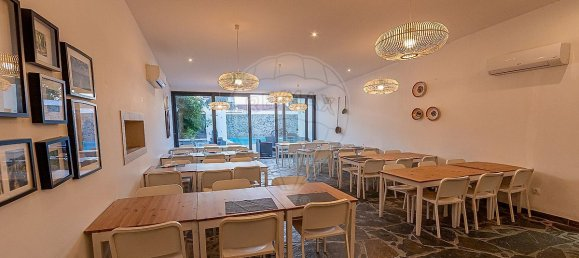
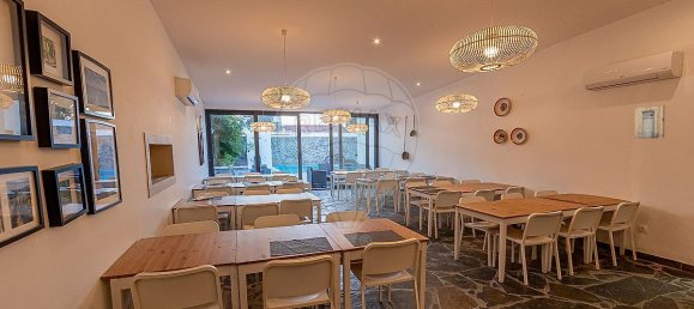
+ wall art [634,104,666,140]
